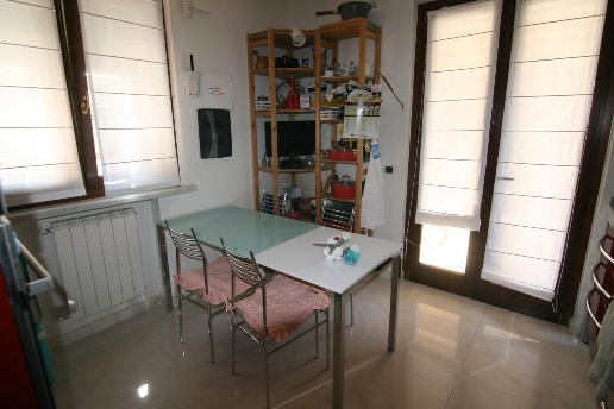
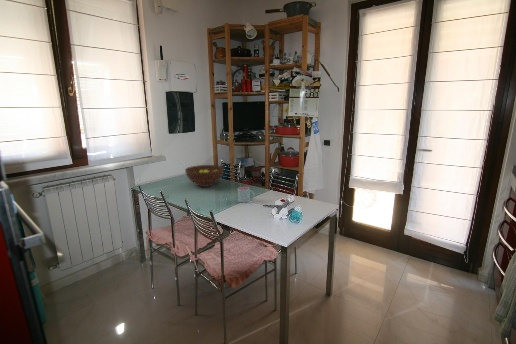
+ fruit bowl [184,164,225,188]
+ mug [237,186,255,204]
